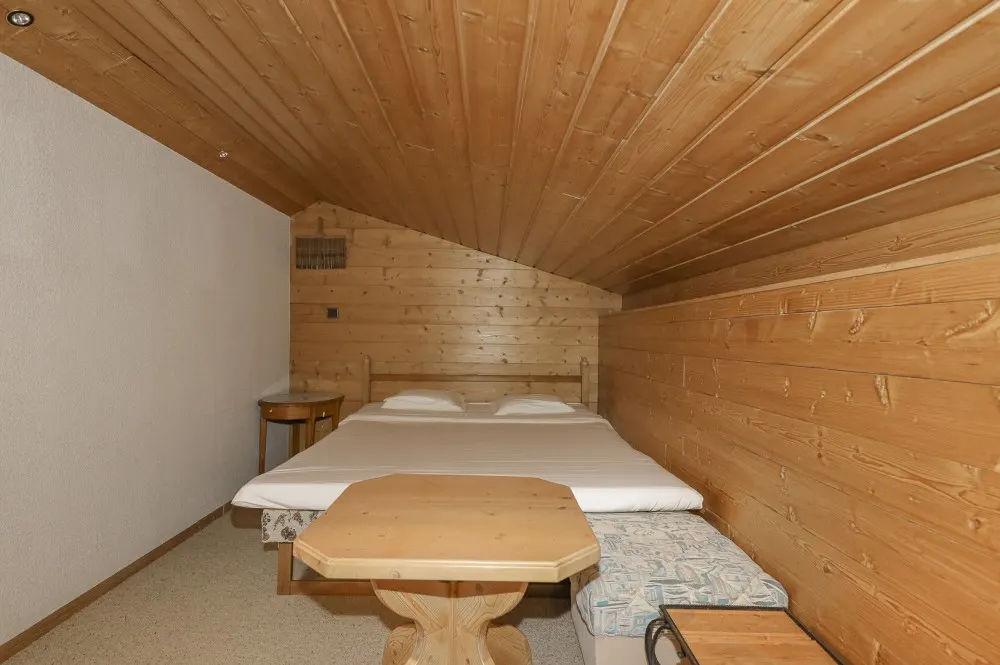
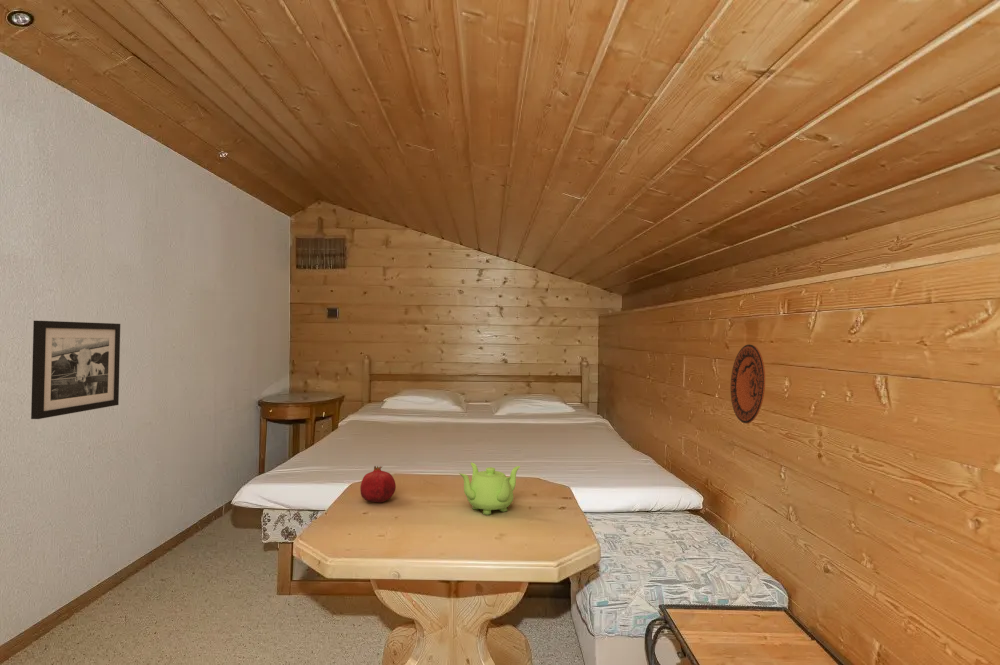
+ decorative plate [730,344,766,425]
+ picture frame [30,320,121,420]
+ fruit [359,465,397,503]
+ teapot [458,462,521,516]
